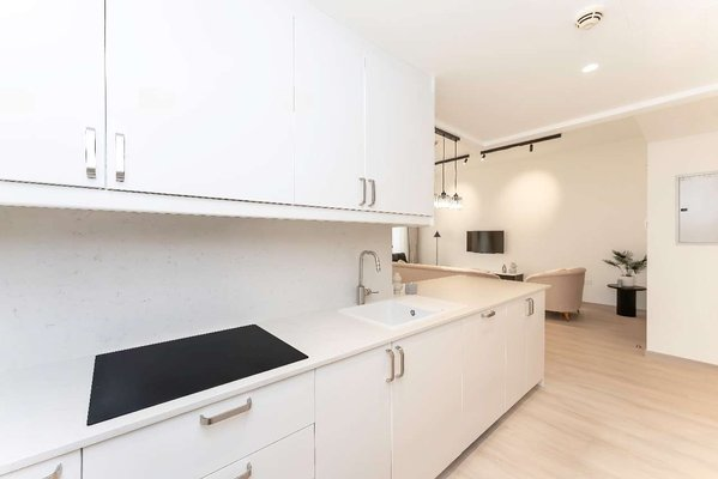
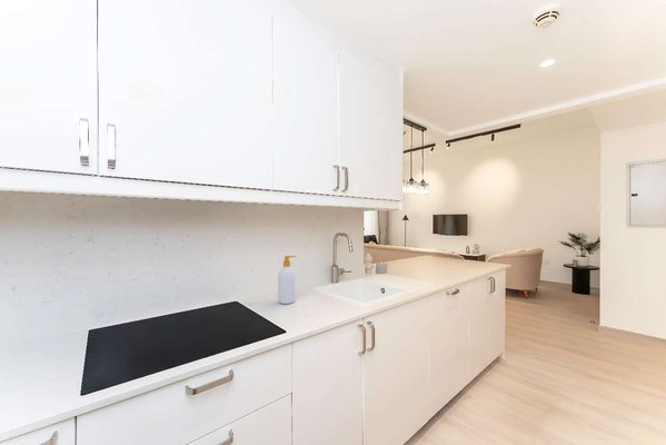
+ soap bottle [277,255,298,305]
